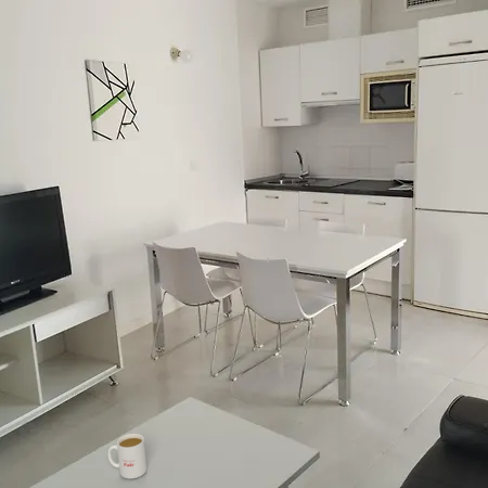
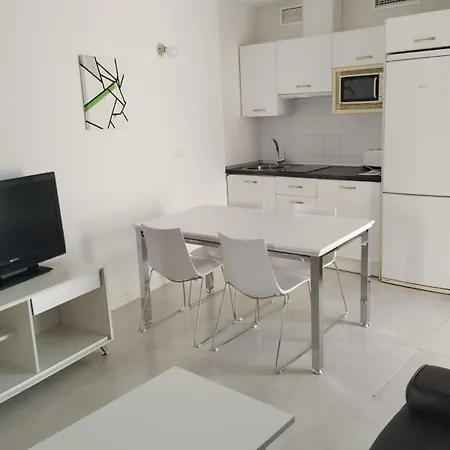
- mug [107,433,147,480]
